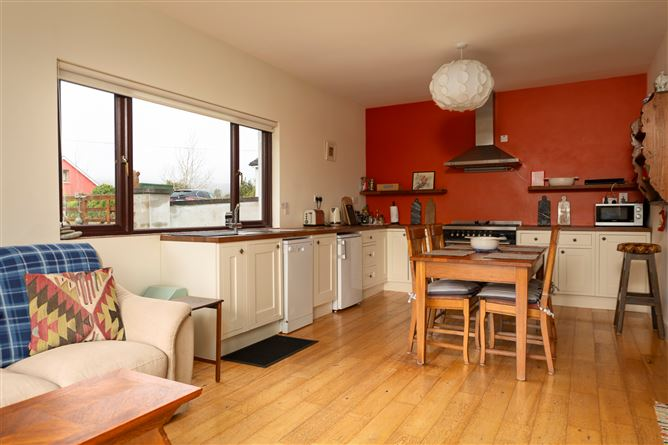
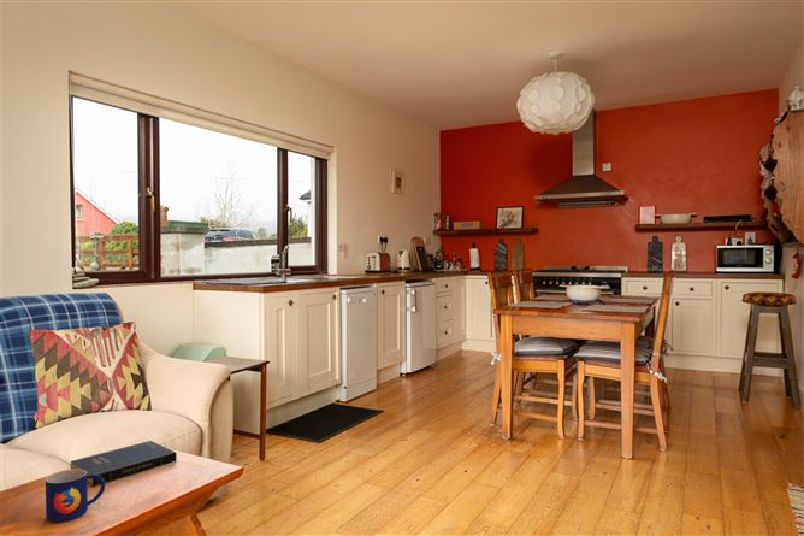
+ mug [45,469,106,523]
+ book [70,440,177,487]
